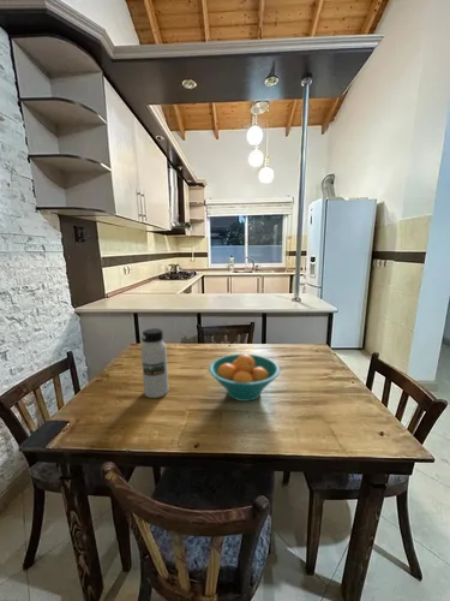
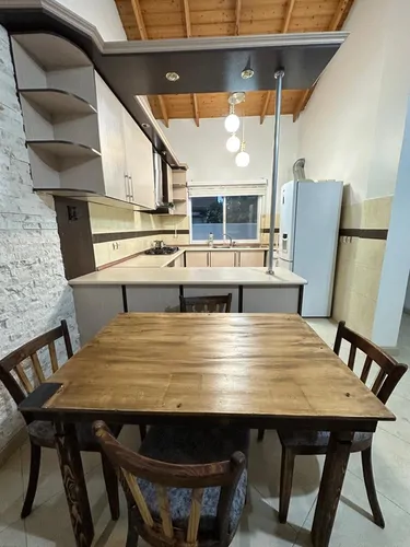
- water bottle [139,327,169,399]
- fruit bowl [208,352,281,403]
